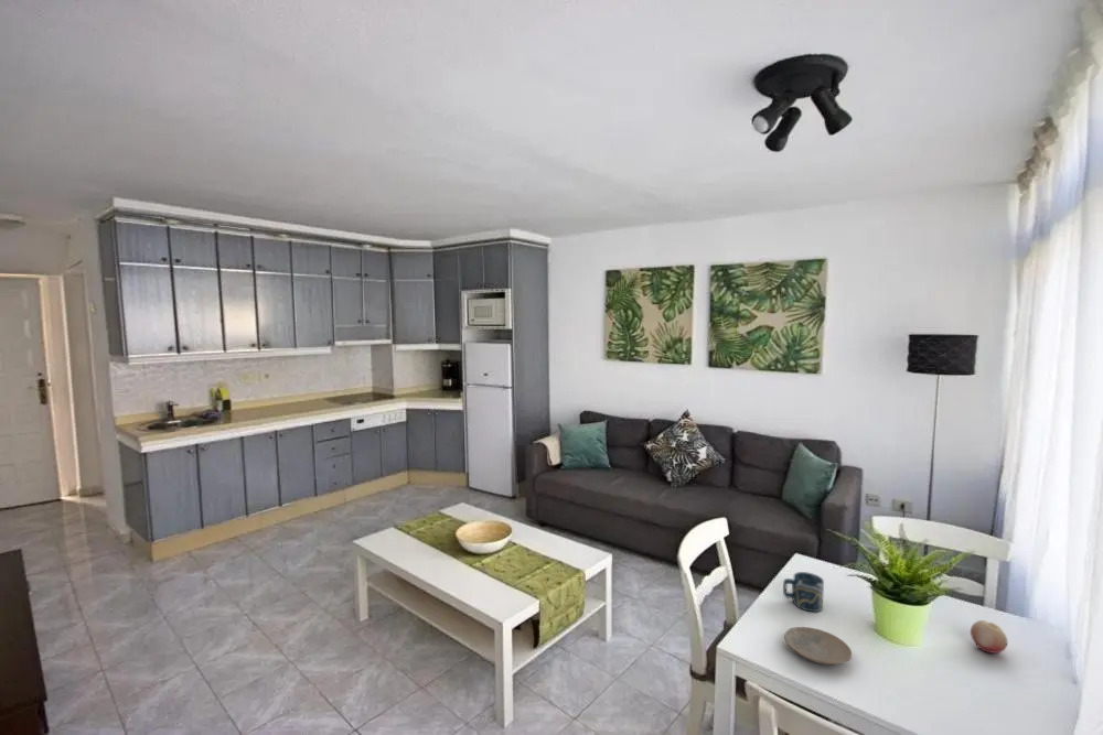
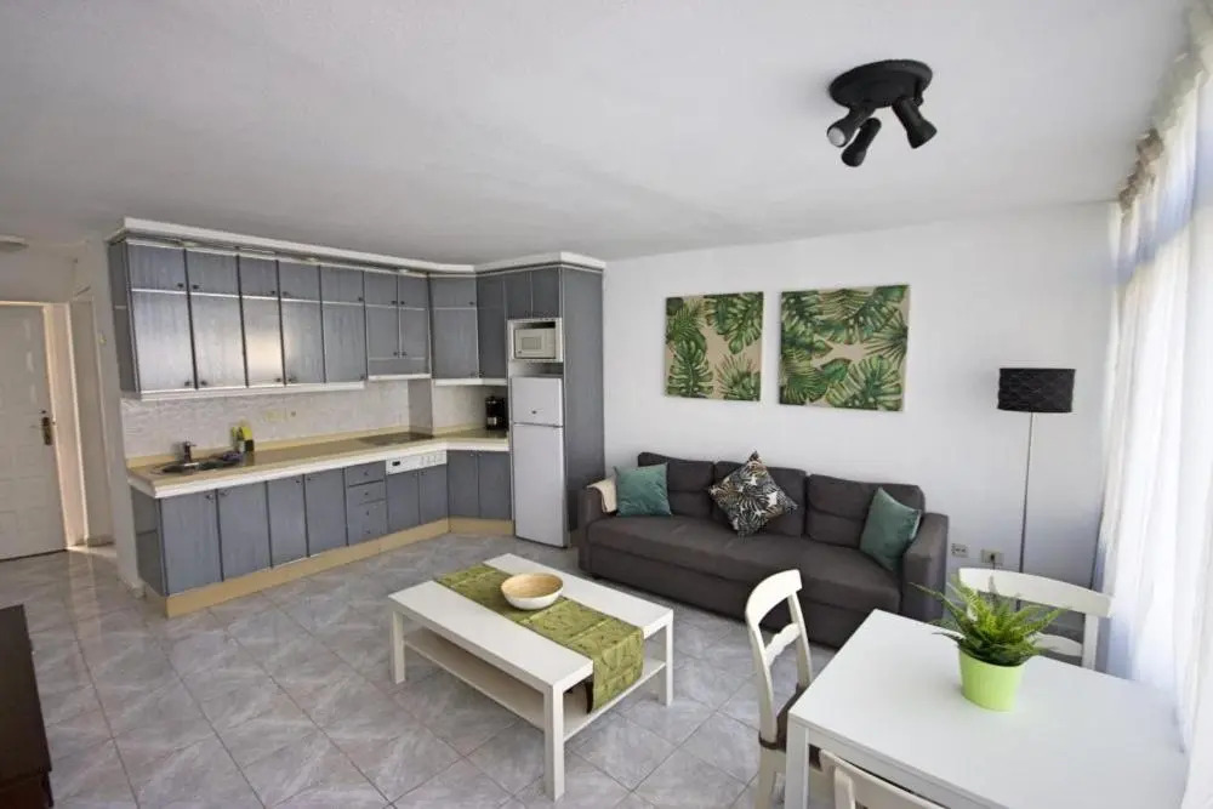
- fruit [970,619,1008,655]
- cup [782,571,825,613]
- plate [783,626,853,666]
